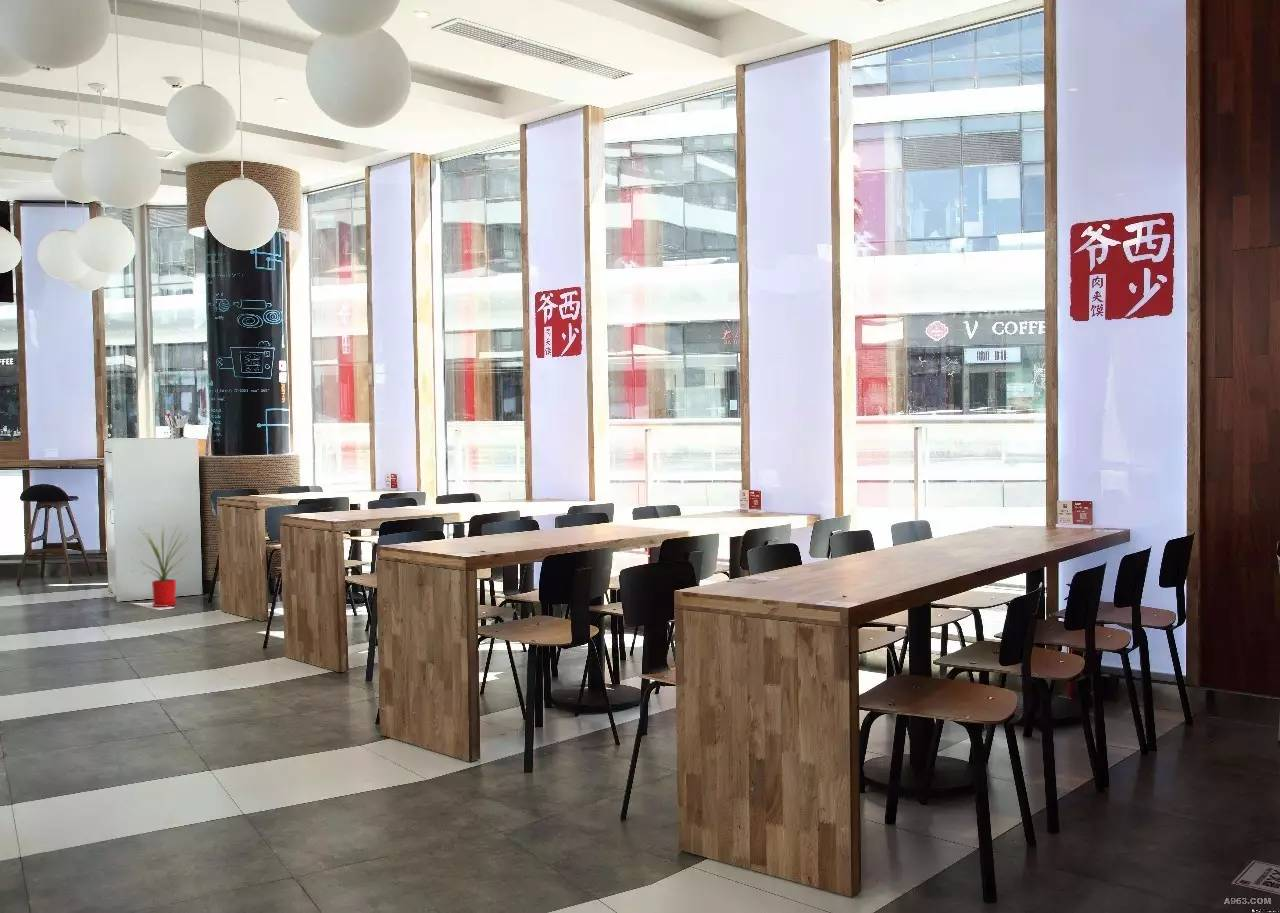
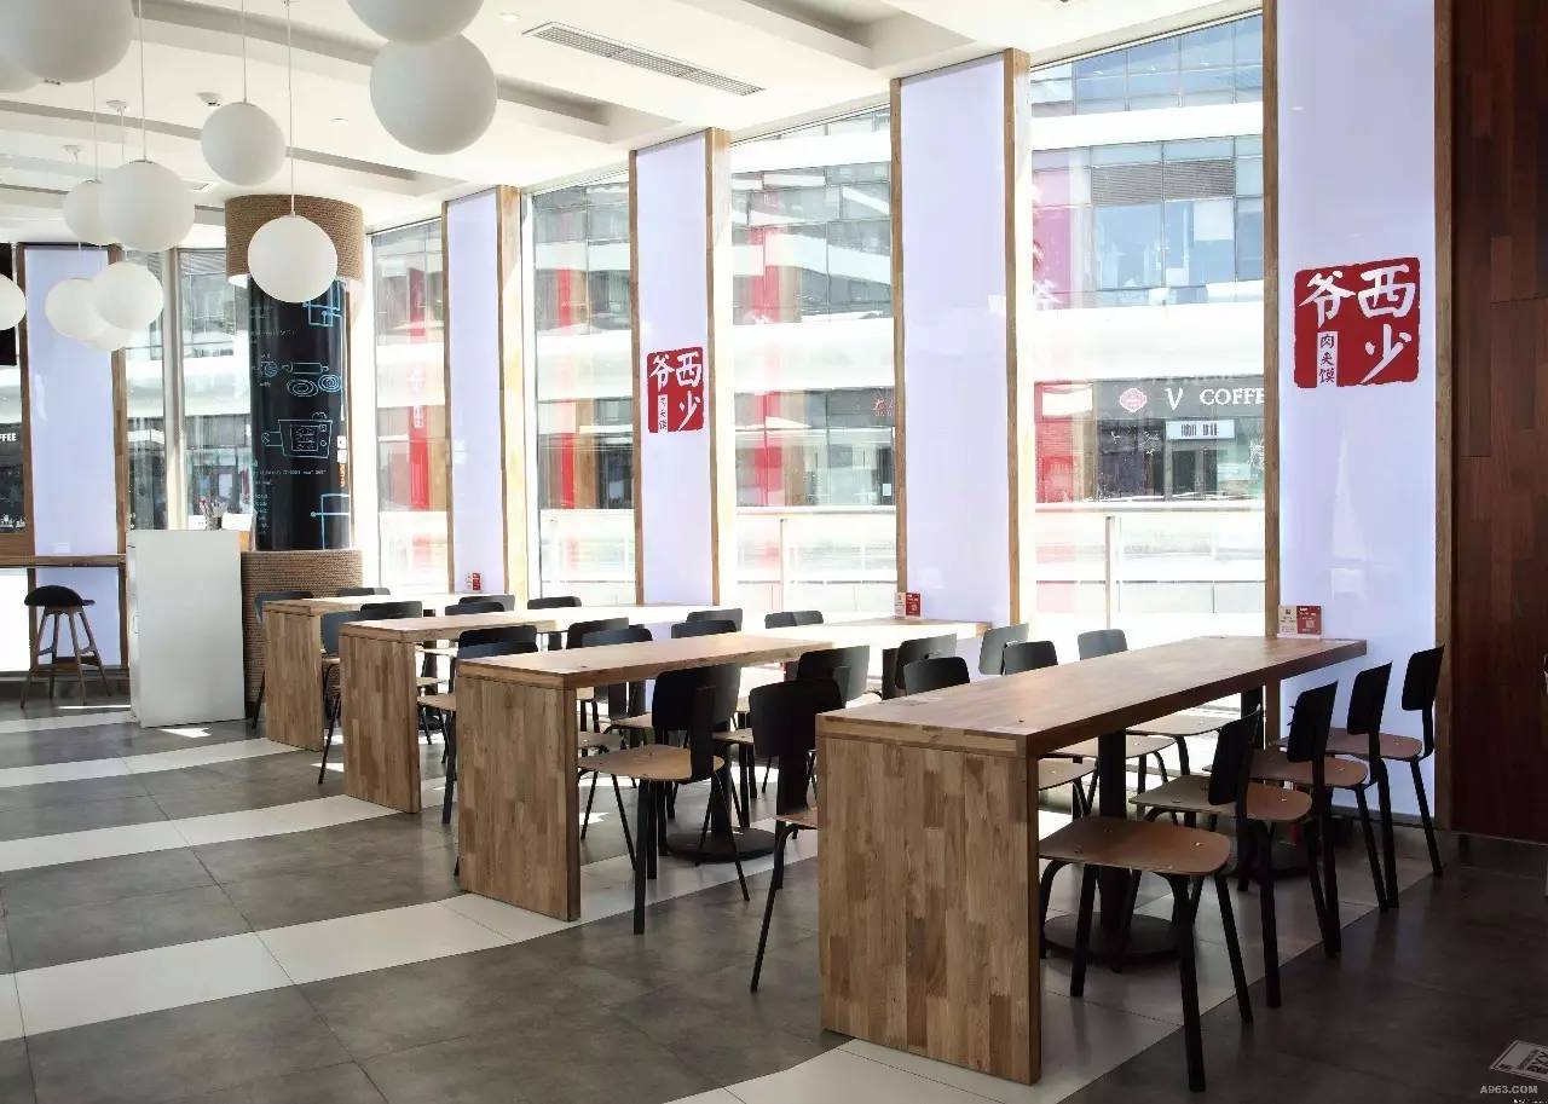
- house plant [129,523,190,608]
